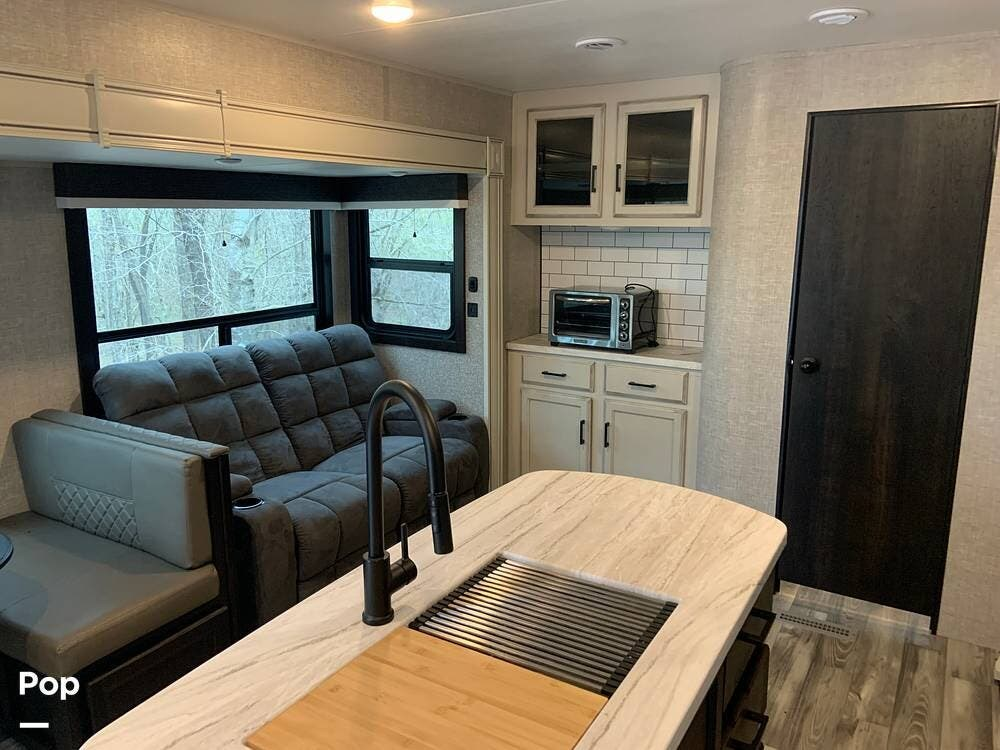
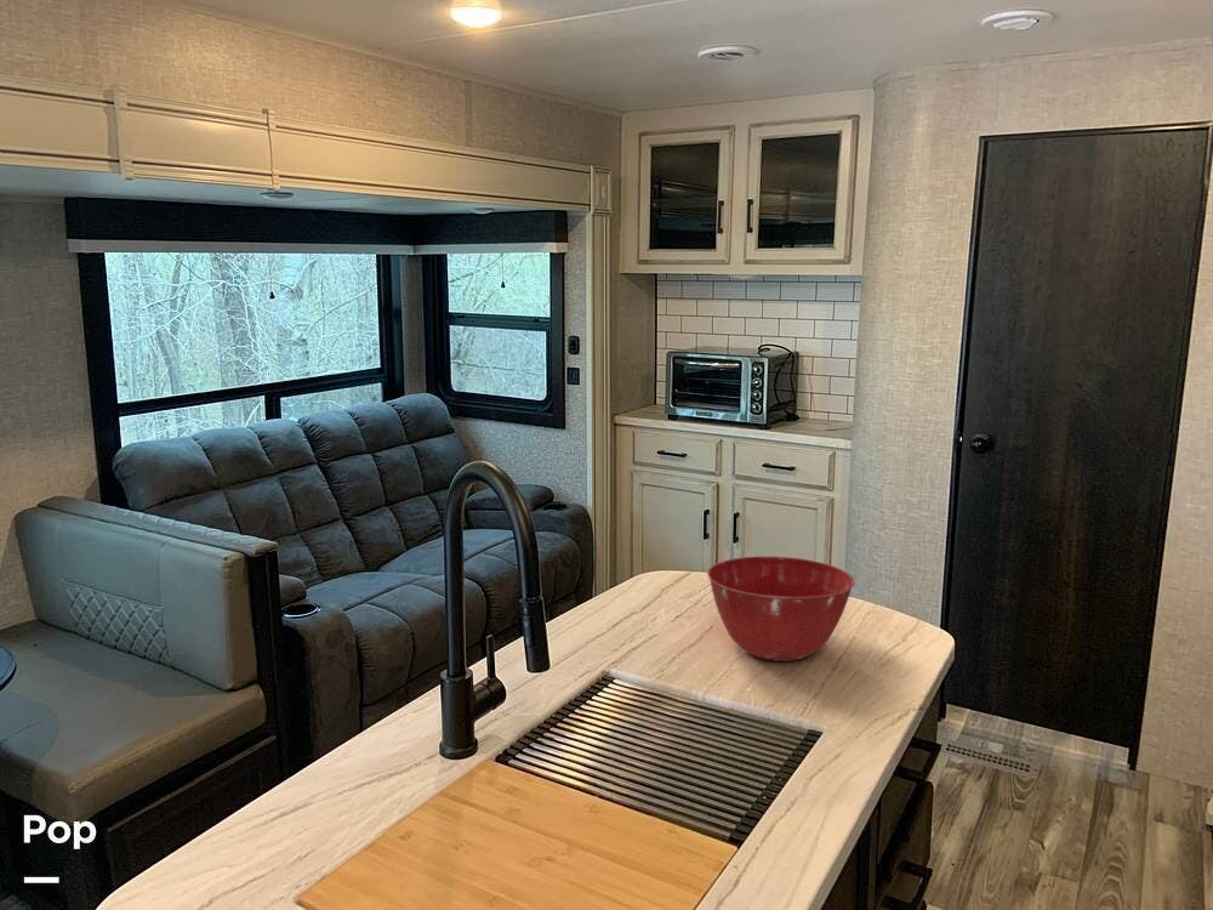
+ mixing bowl [706,556,855,662]
